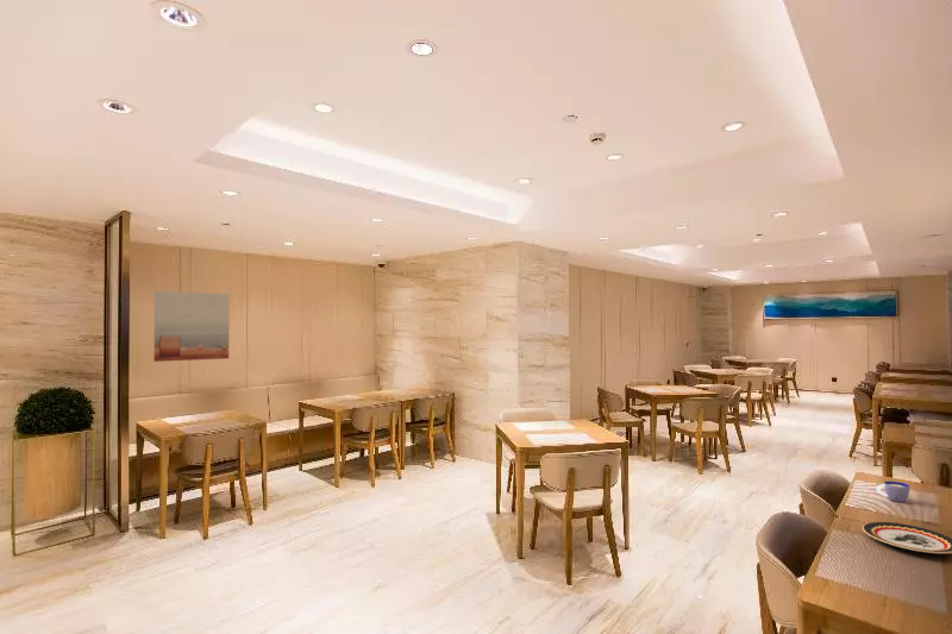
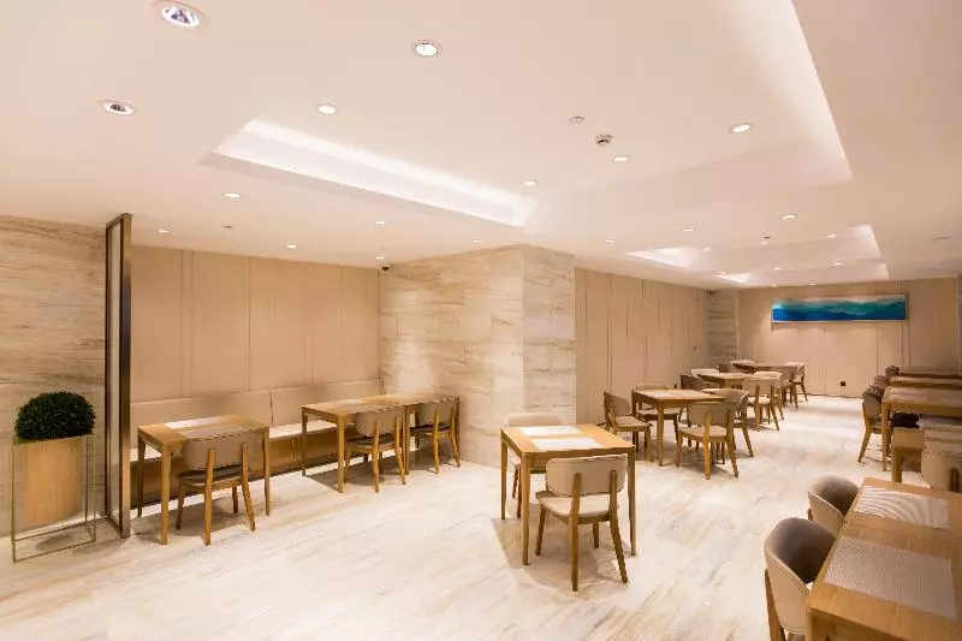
- wall art [152,290,231,363]
- cup [875,481,910,503]
- plate [862,521,952,554]
